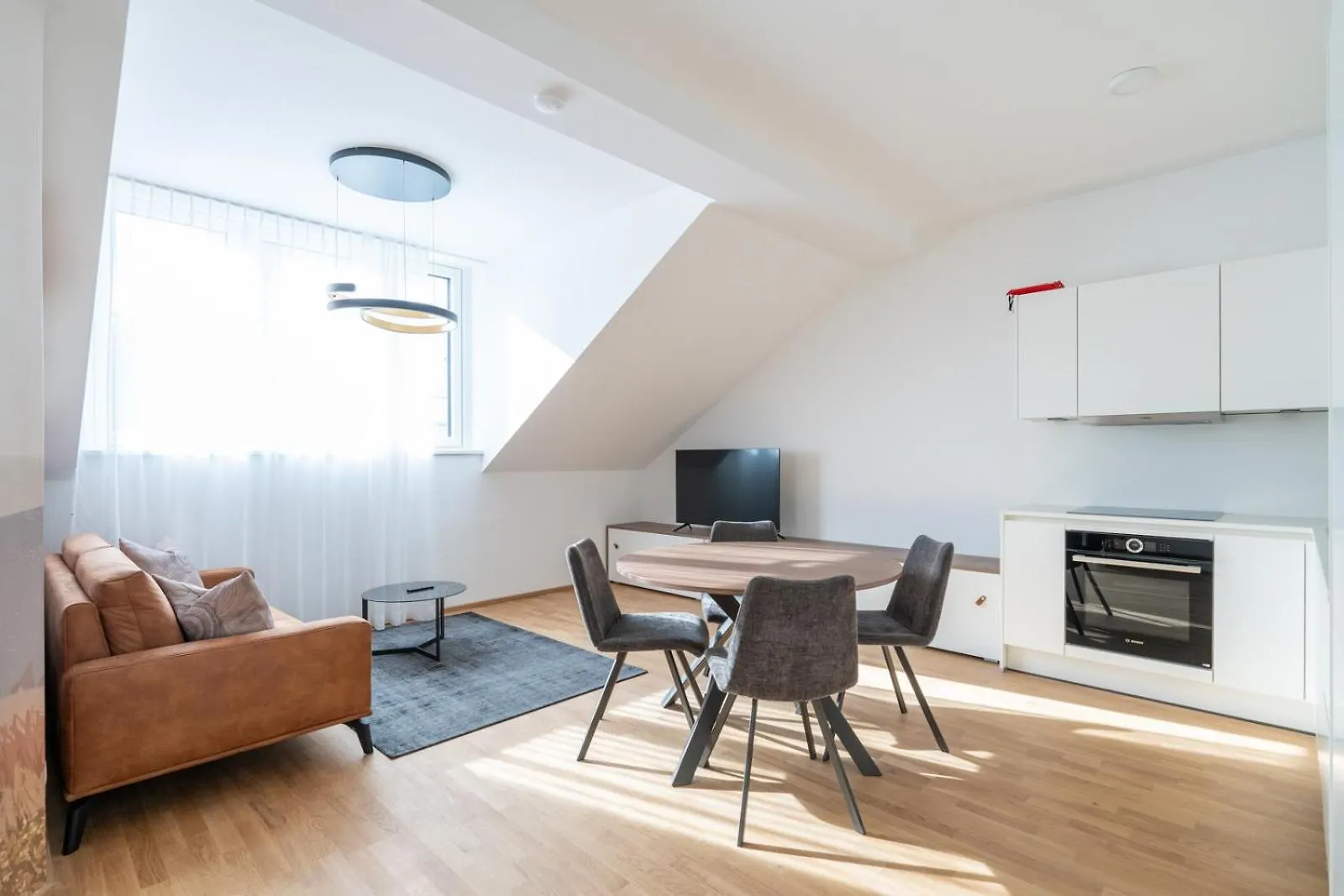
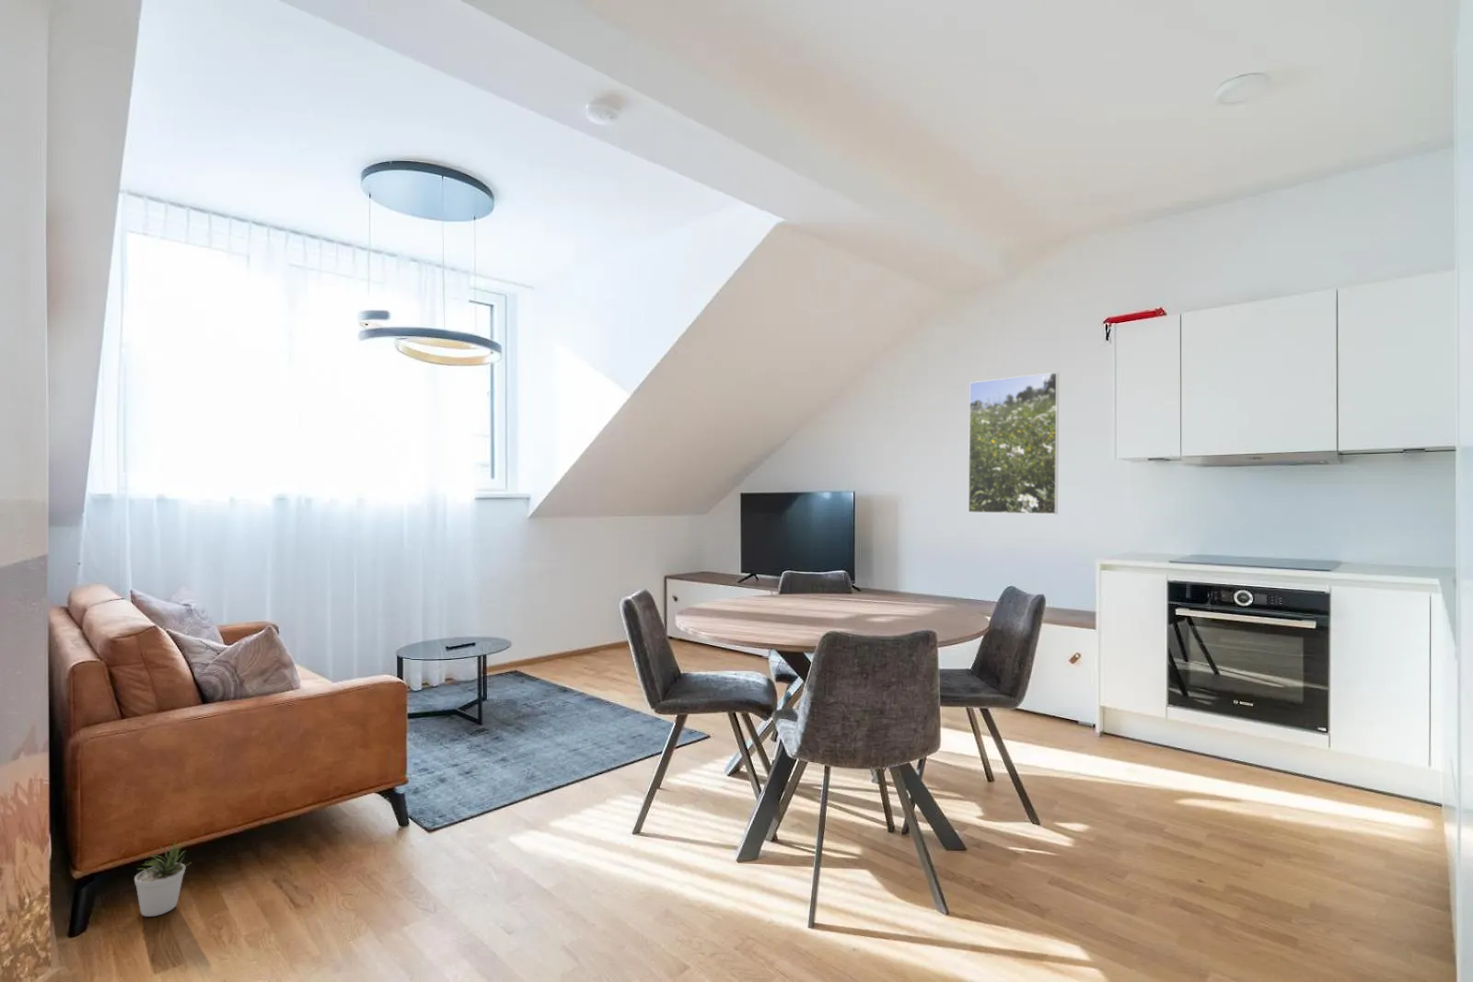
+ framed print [968,370,1060,515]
+ potted plant [134,841,191,917]
